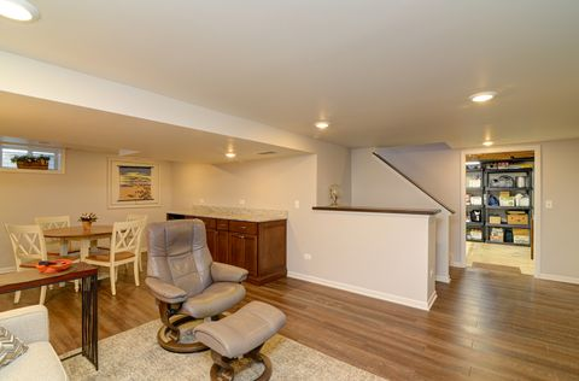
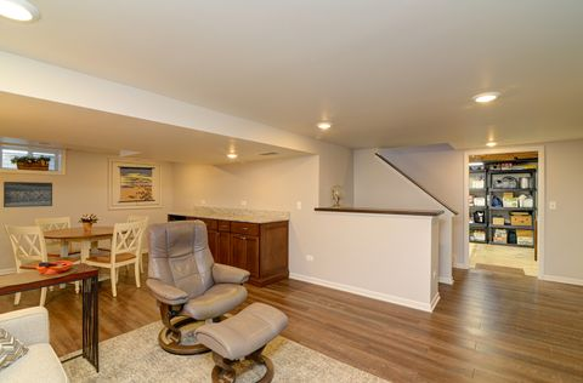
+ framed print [2,181,53,208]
